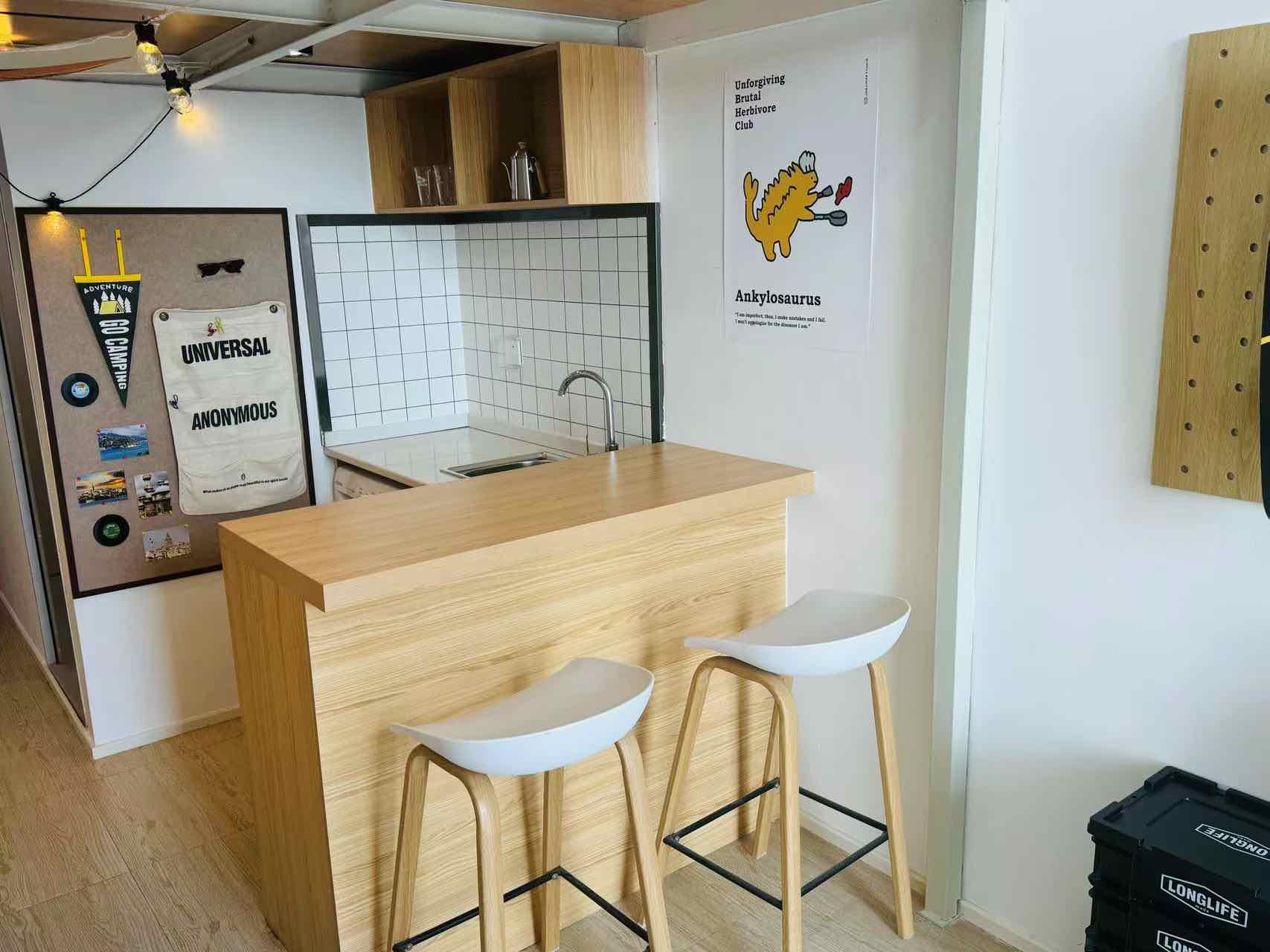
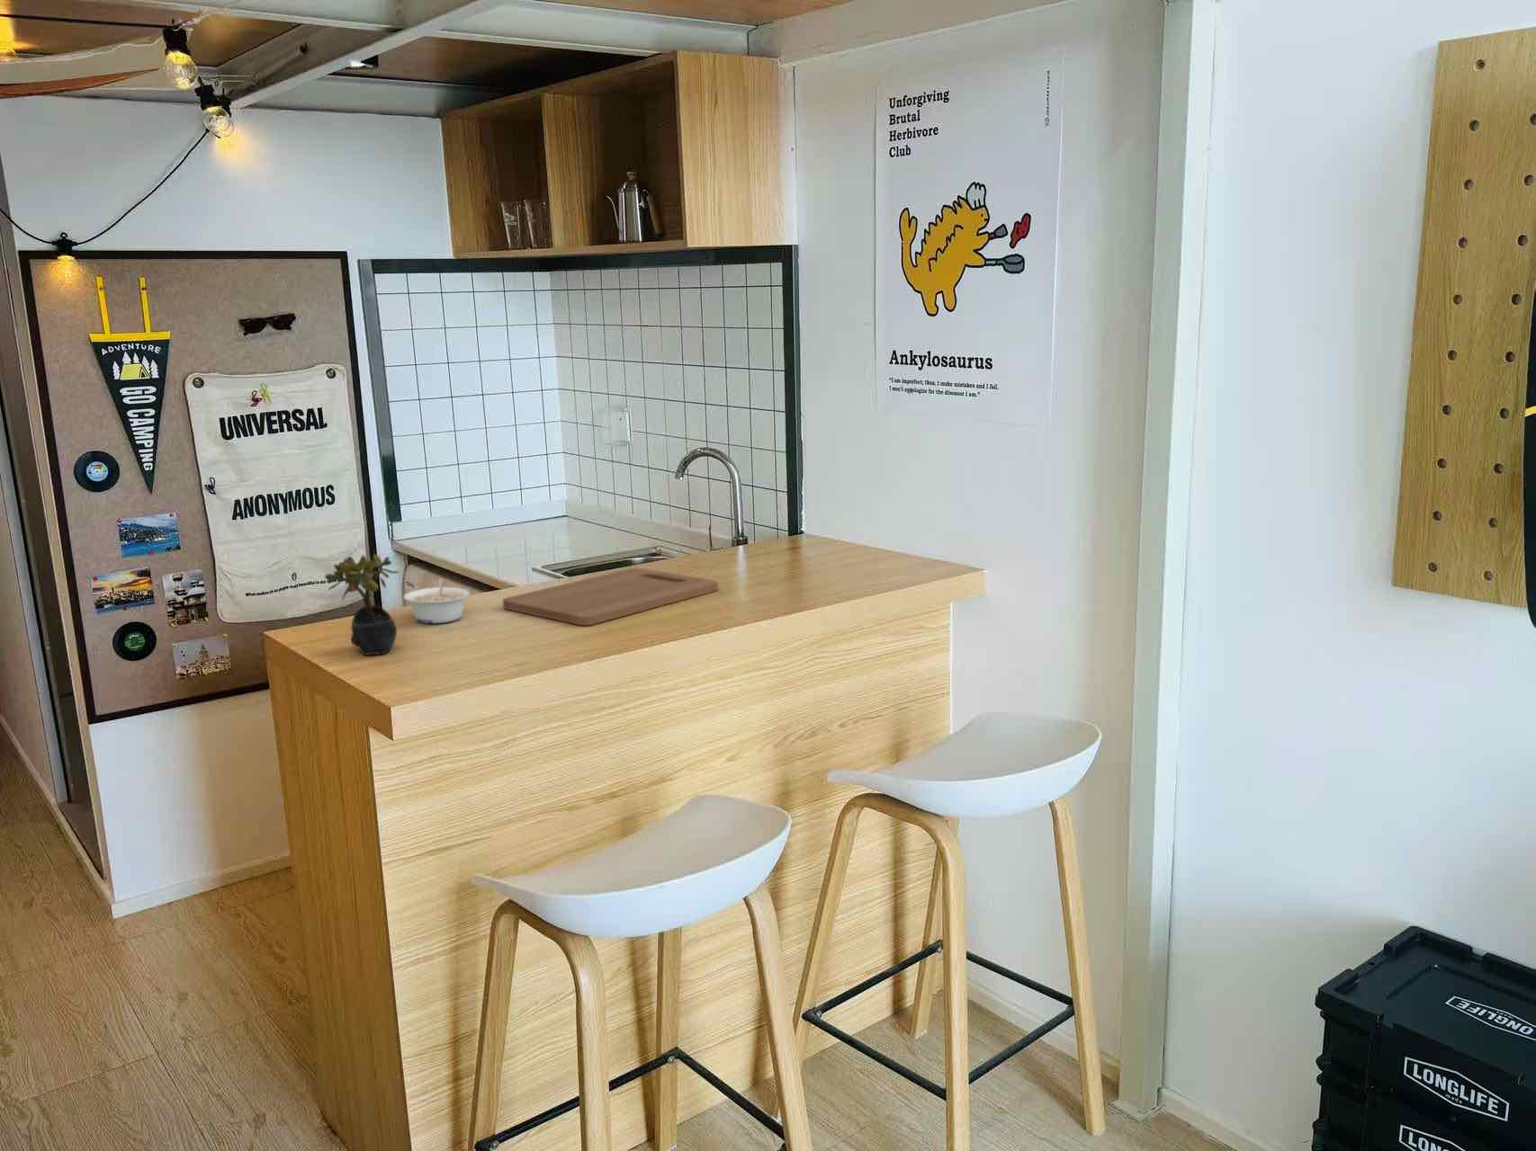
+ legume [403,578,470,624]
+ cutting board [502,567,718,626]
+ succulent plant [324,554,400,657]
